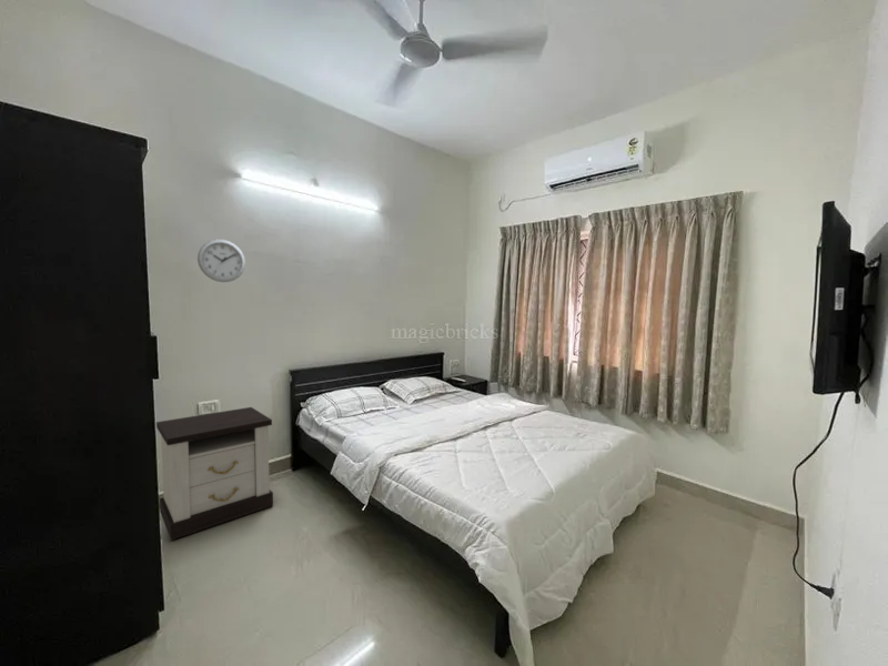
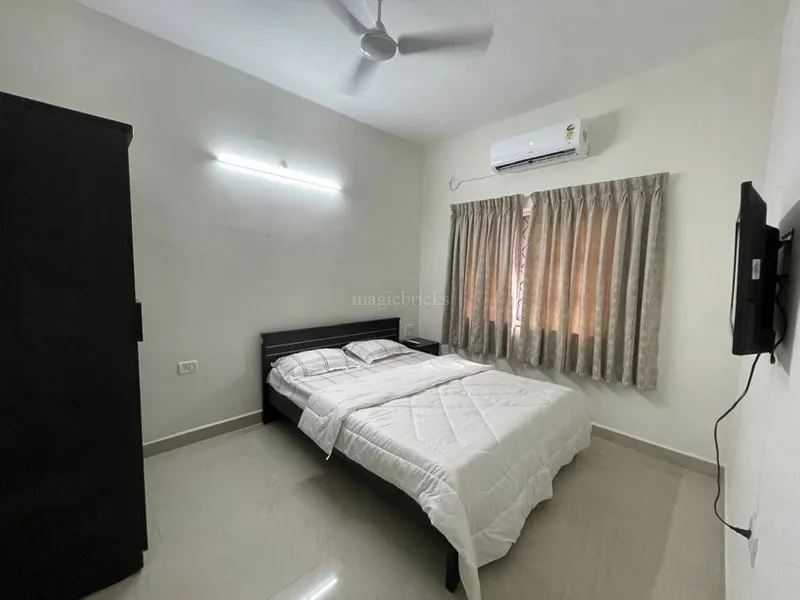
- wall clock [196,239,246,283]
- nightstand [155,406,274,542]
